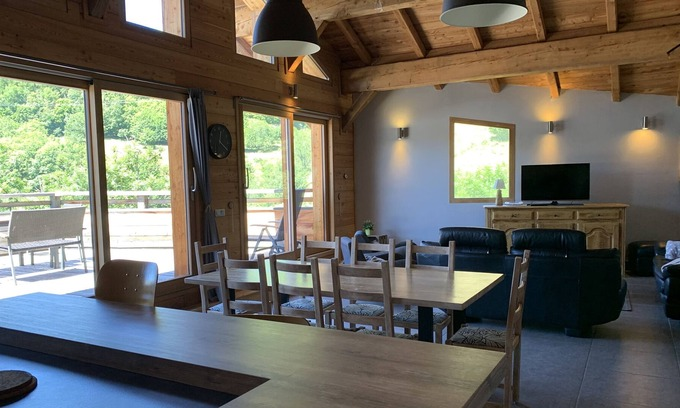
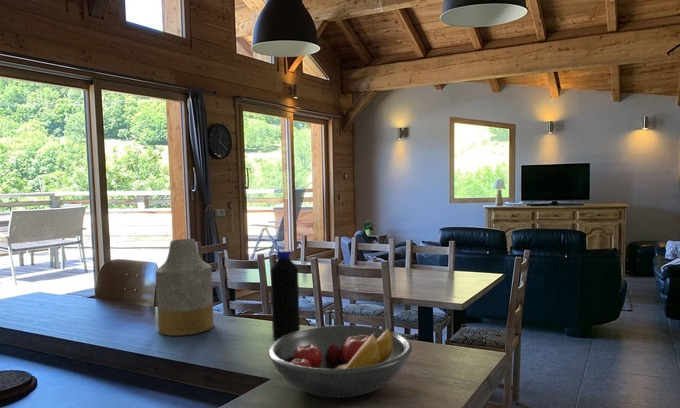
+ vase [155,238,215,337]
+ fruit bowl [267,324,413,399]
+ bottle [269,249,301,341]
